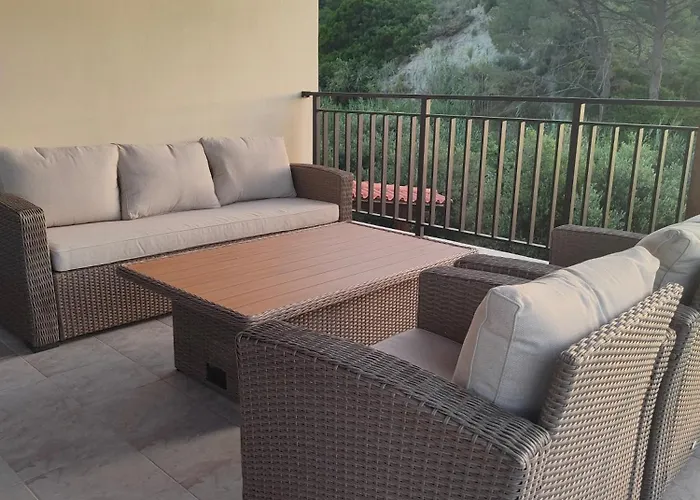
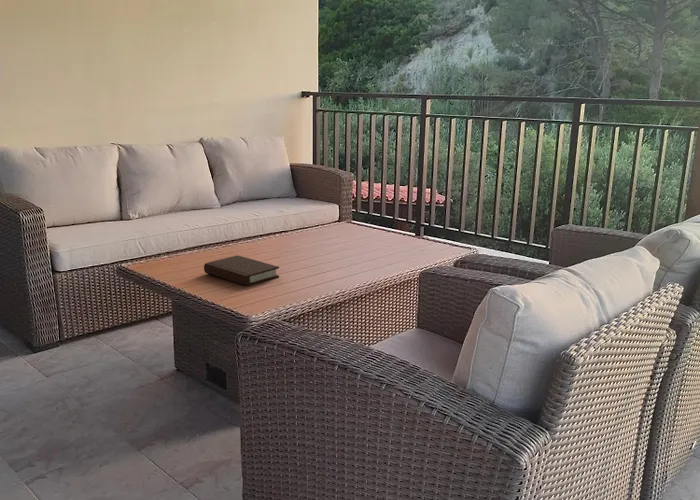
+ book [203,254,280,287]
